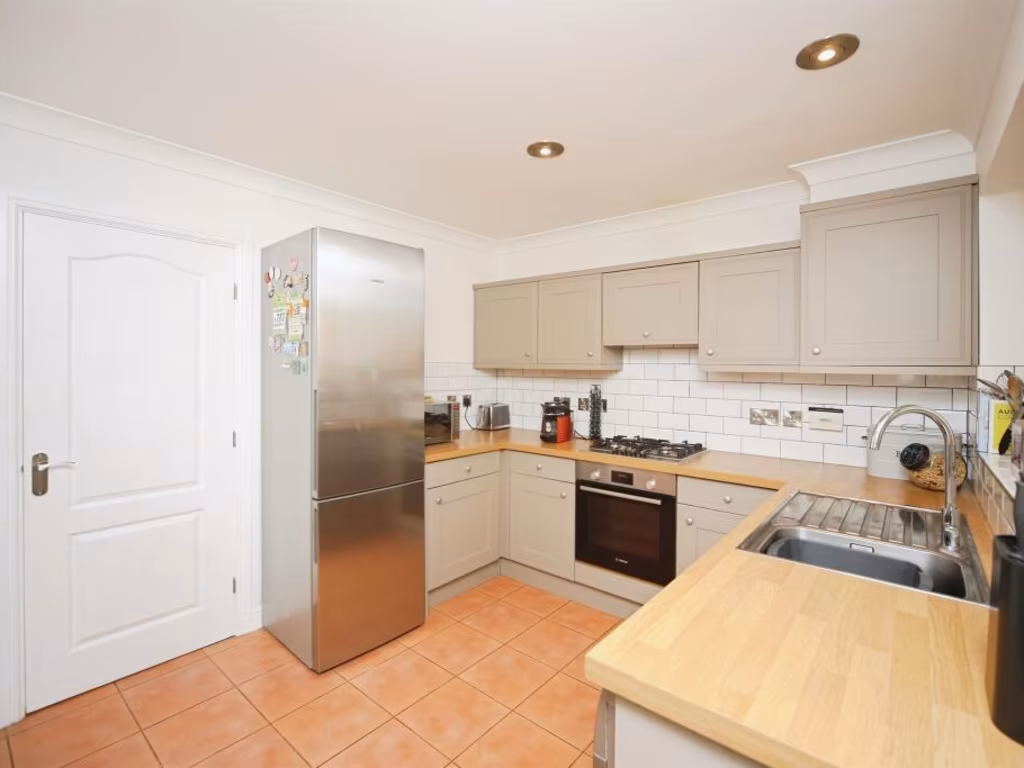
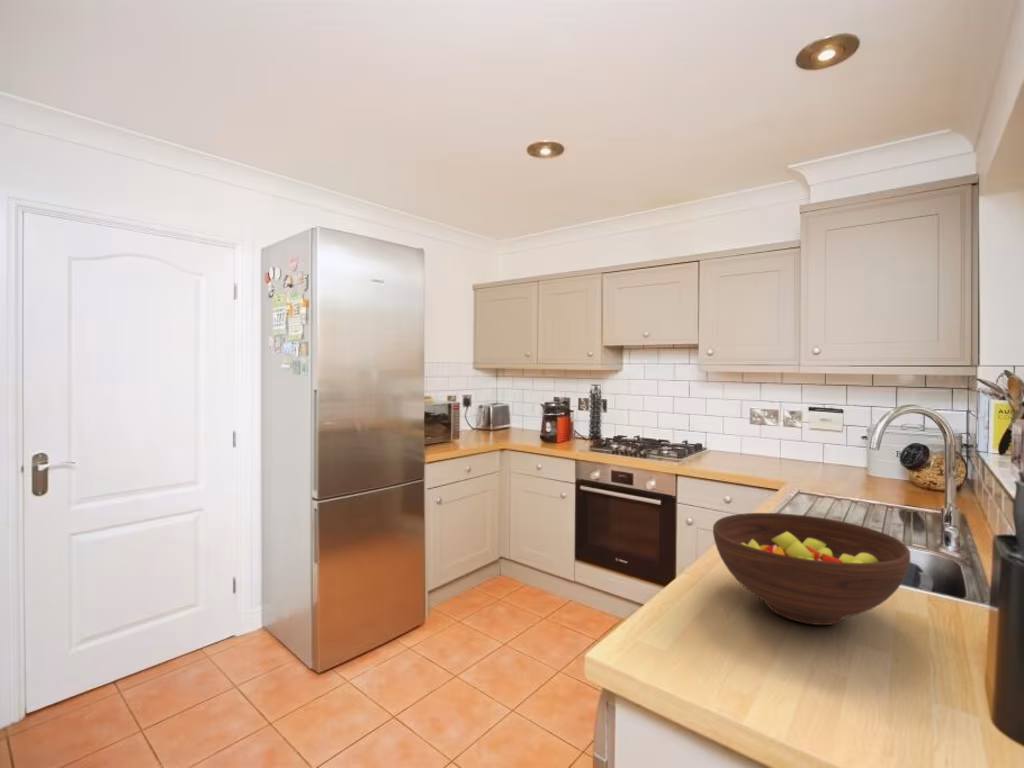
+ fruit bowl [712,512,911,626]
